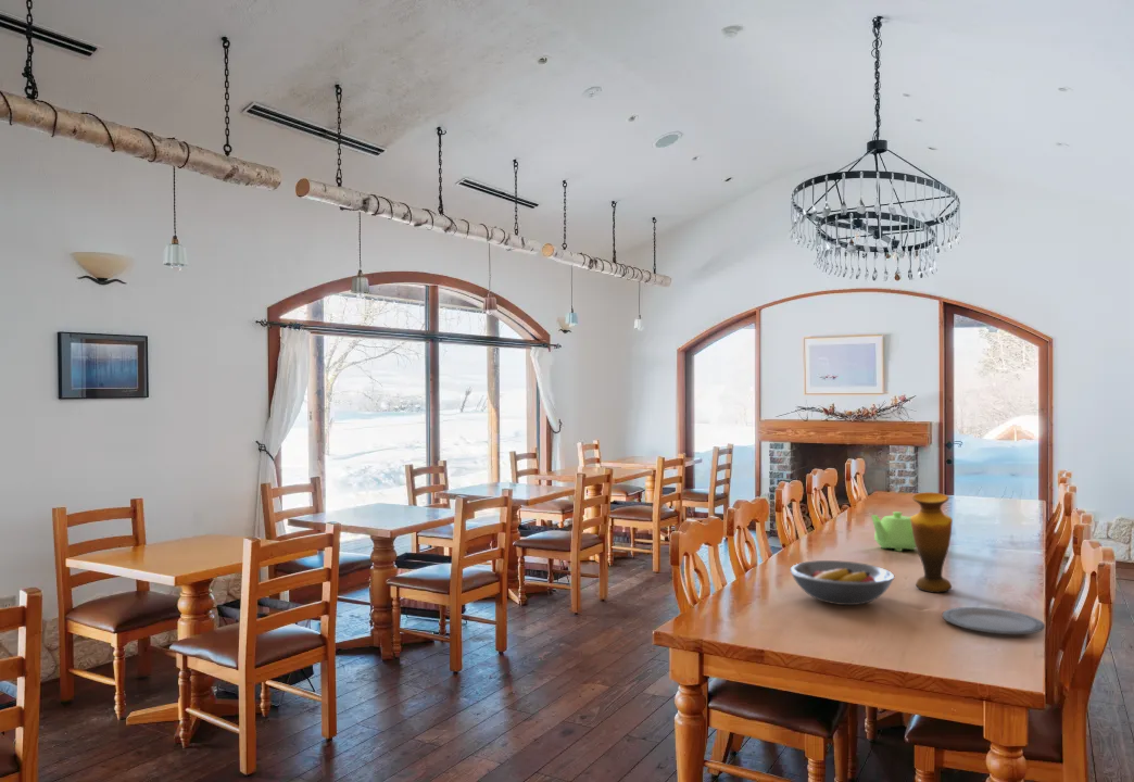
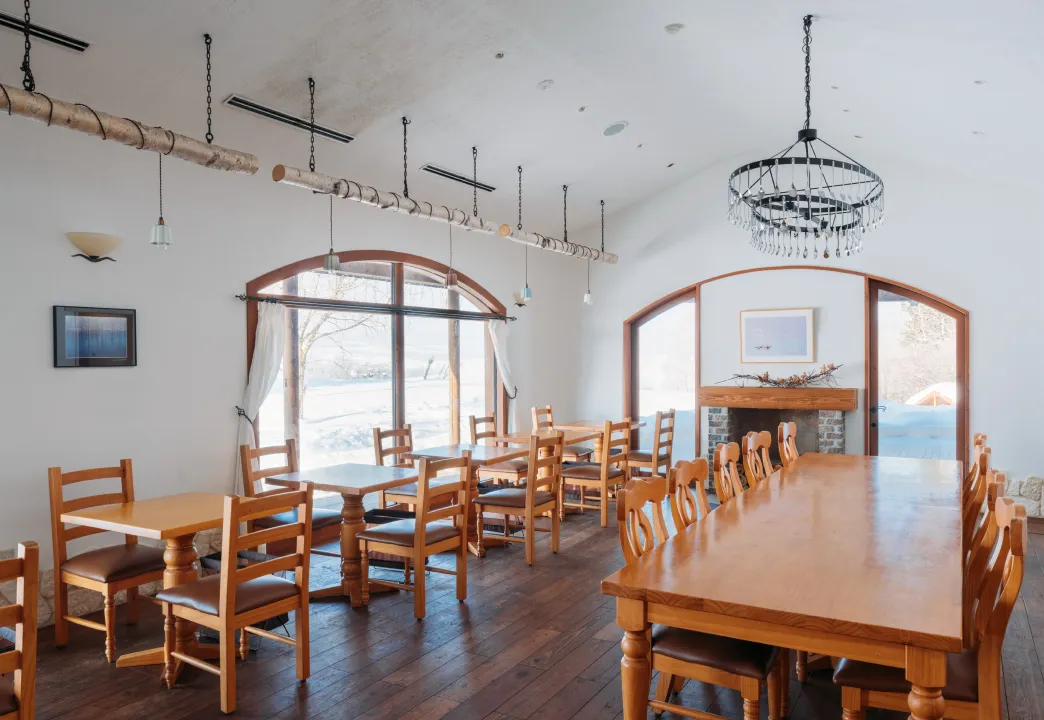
- plate [942,606,1046,635]
- fruit bowl [789,559,896,606]
- teapot [870,510,917,553]
- vase [910,491,954,594]
